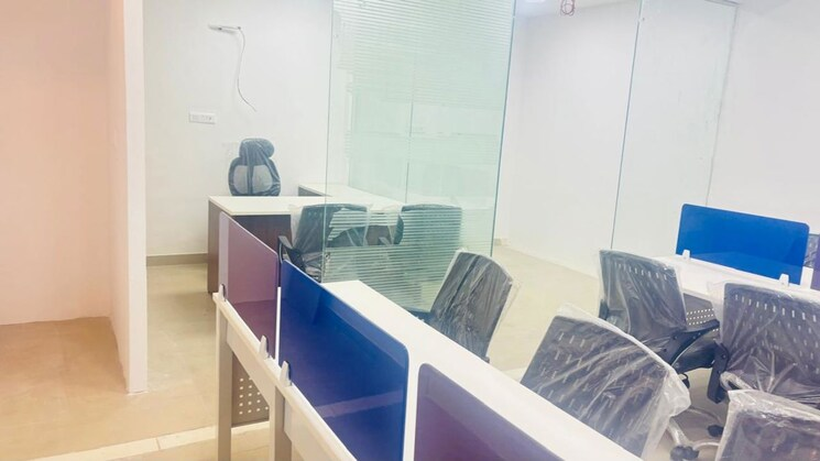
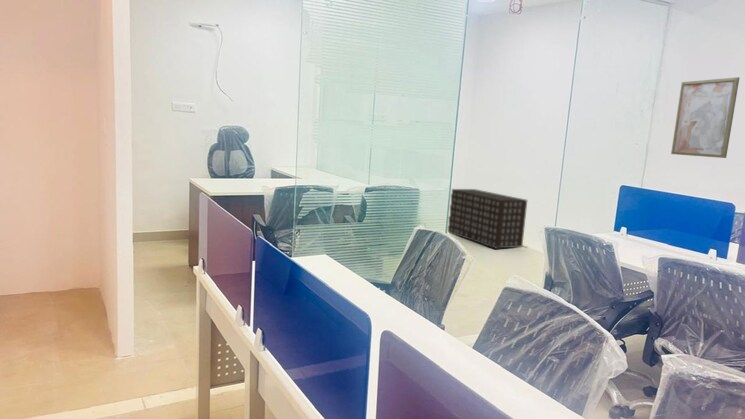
+ architectural model [447,188,529,250]
+ wall art [670,76,741,159]
